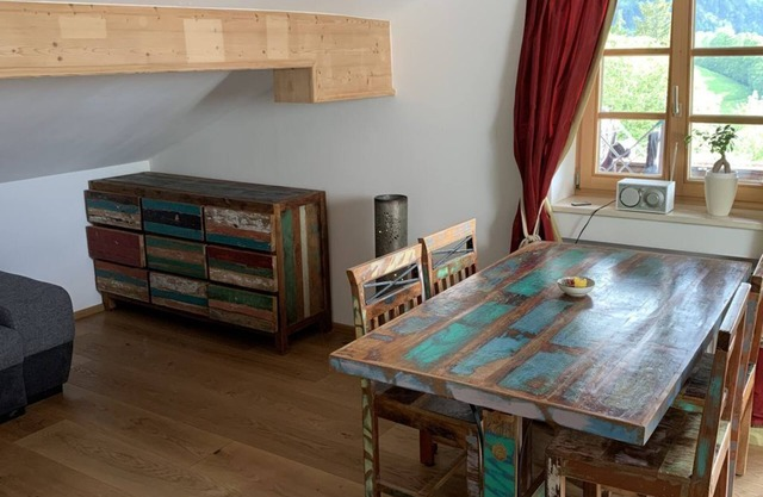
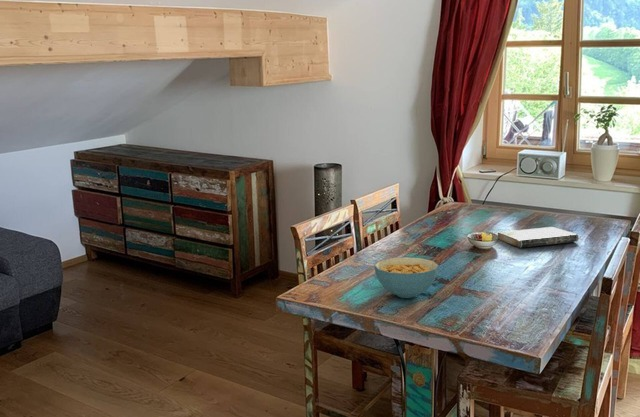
+ book [497,226,580,249]
+ cereal bowl [373,256,439,299]
